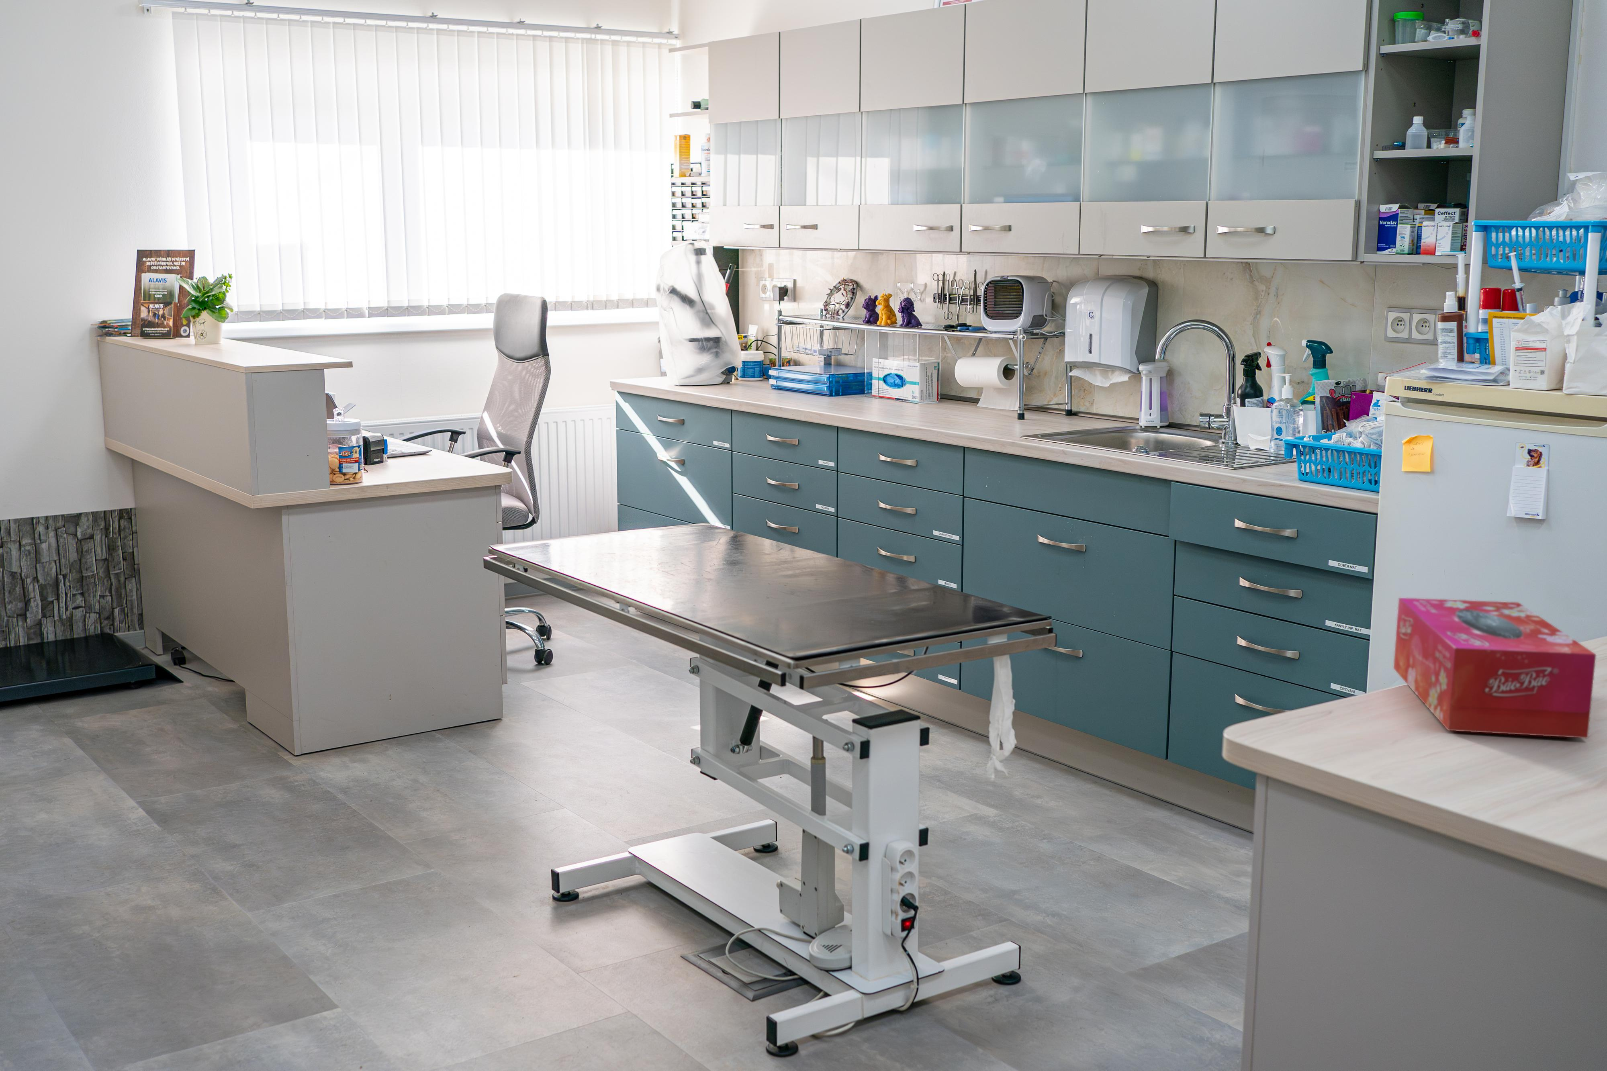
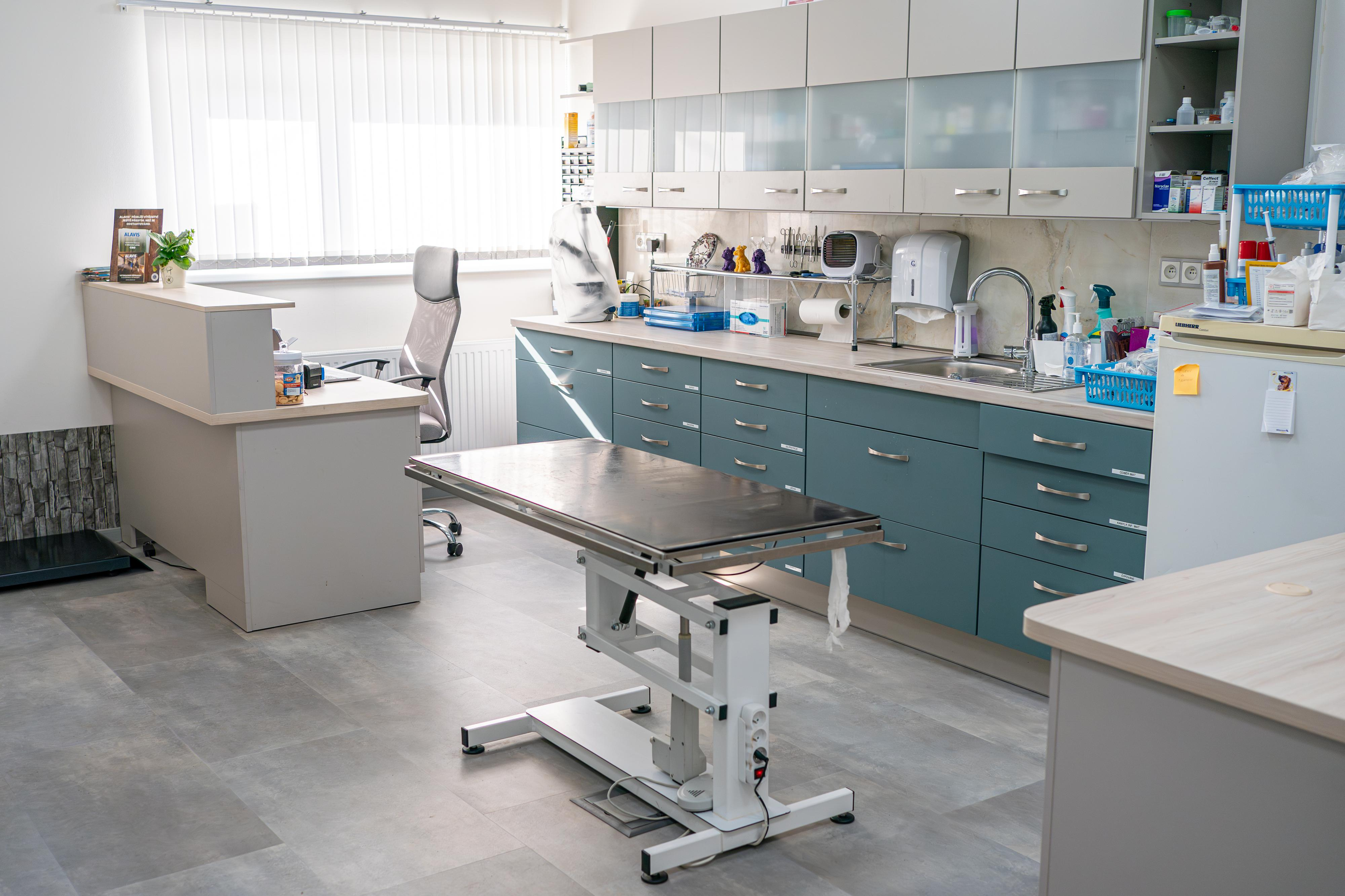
- tissue box [1393,598,1596,739]
